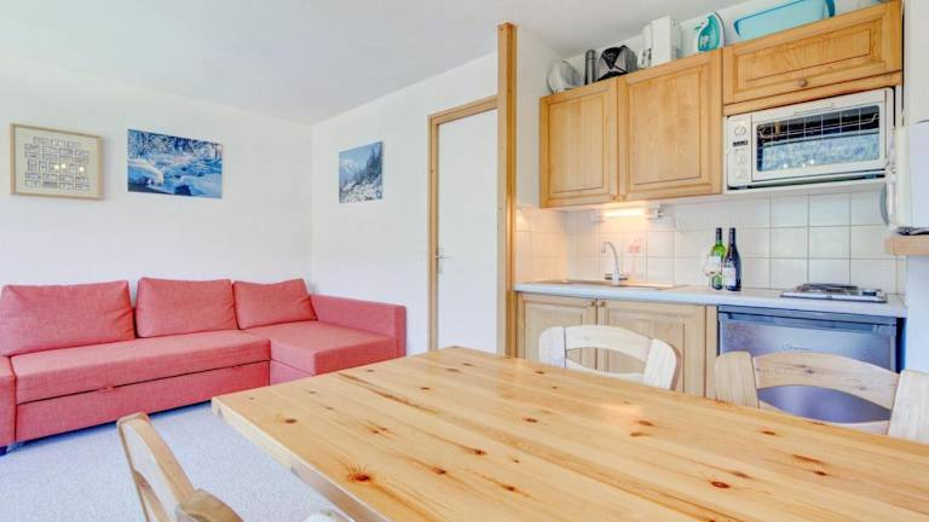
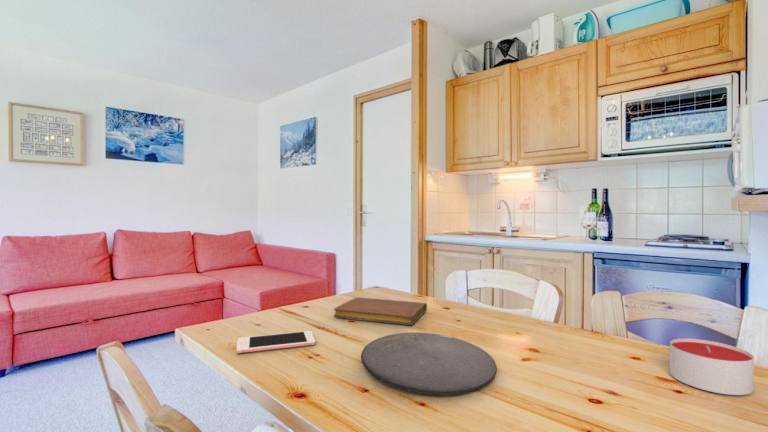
+ plate [360,332,498,396]
+ notebook [333,297,428,326]
+ cell phone [235,330,316,354]
+ candle [669,337,755,396]
